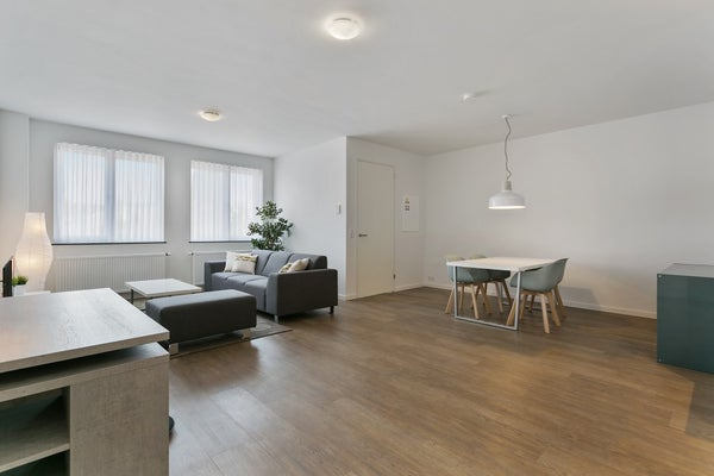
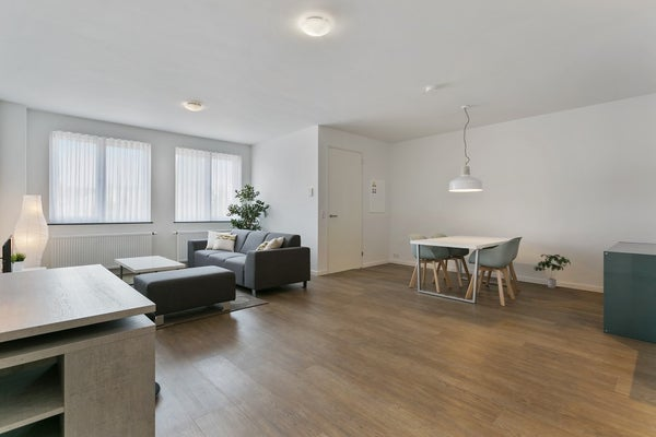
+ potted plant [532,253,572,290]
